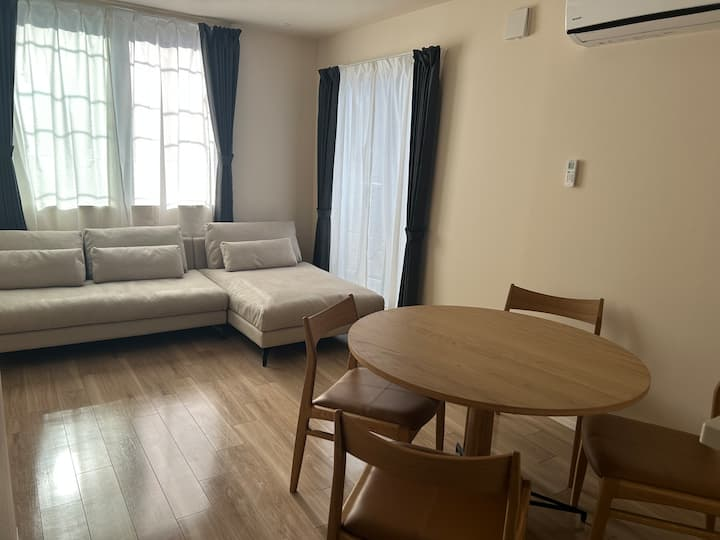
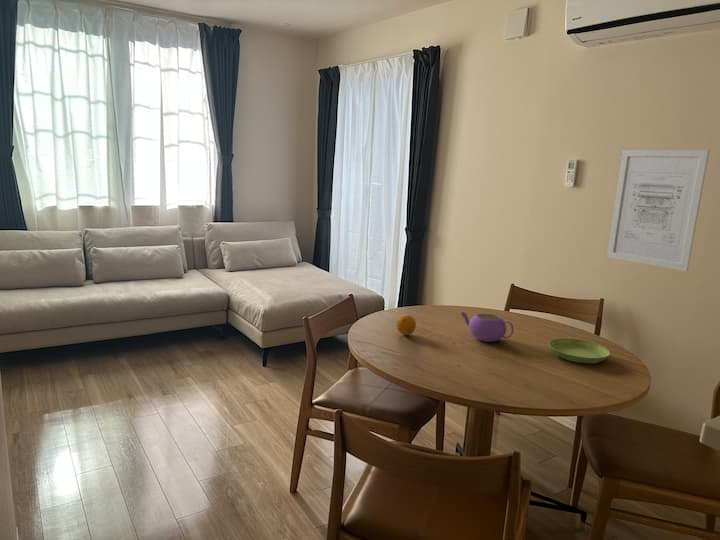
+ fruit [395,313,417,336]
+ wall art [606,149,711,272]
+ teapot [460,311,514,343]
+ saucer [548,337,611,364]
